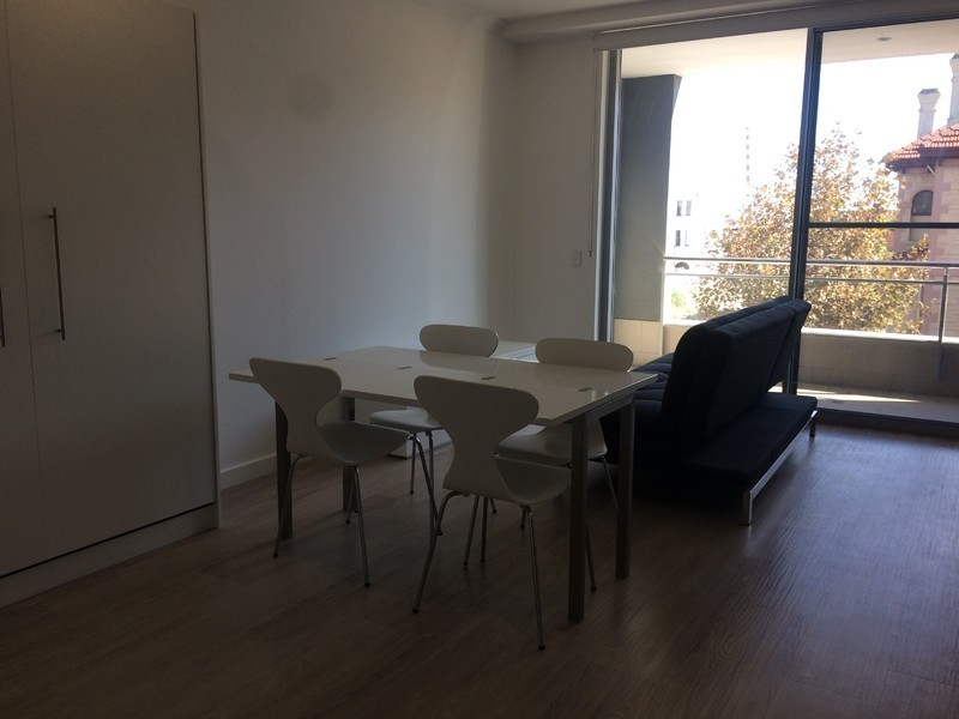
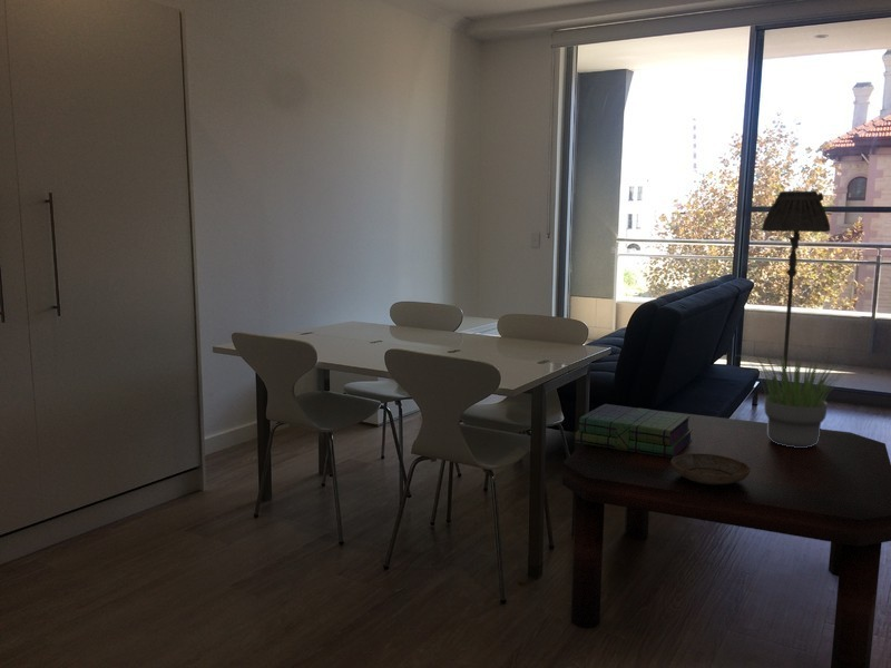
+ stack of books [574,403,693,459]
+ coffee table [561,409,891,668]
+ floor lamp [761,189,831,391]
+ ceramic bowl [670,453,750,485]
+ potted plant [748,354,845,448]
